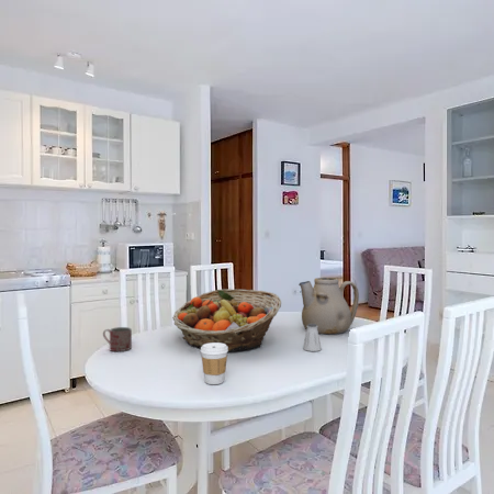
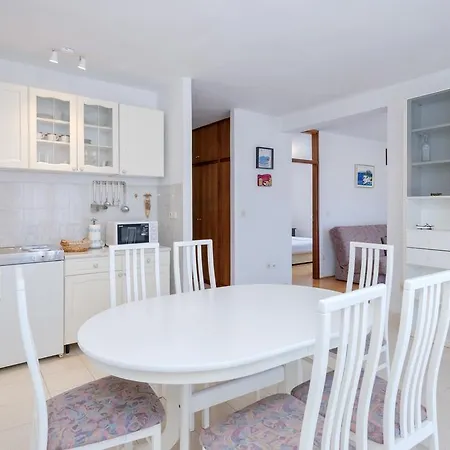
- fruit basket [171,288,282,352]
- saltshaker [302,324,323,352]
- teapot [297,277,360,335]
- mug [102,326,133,352]
- coffee cup [200,343,229,385]
